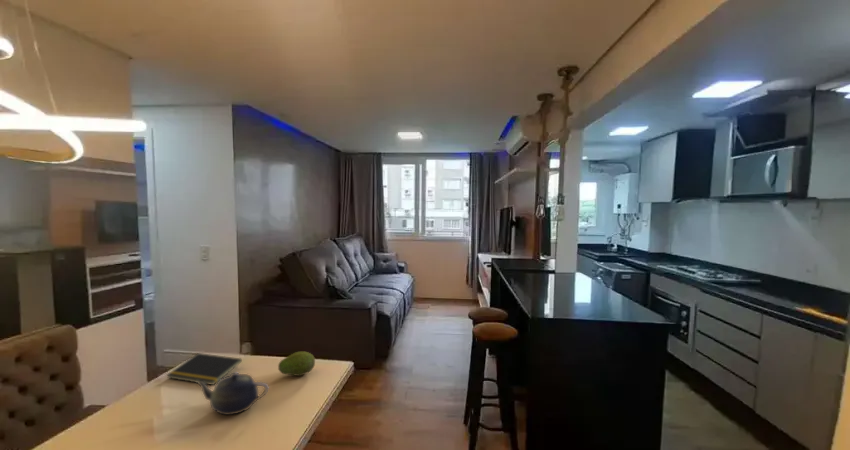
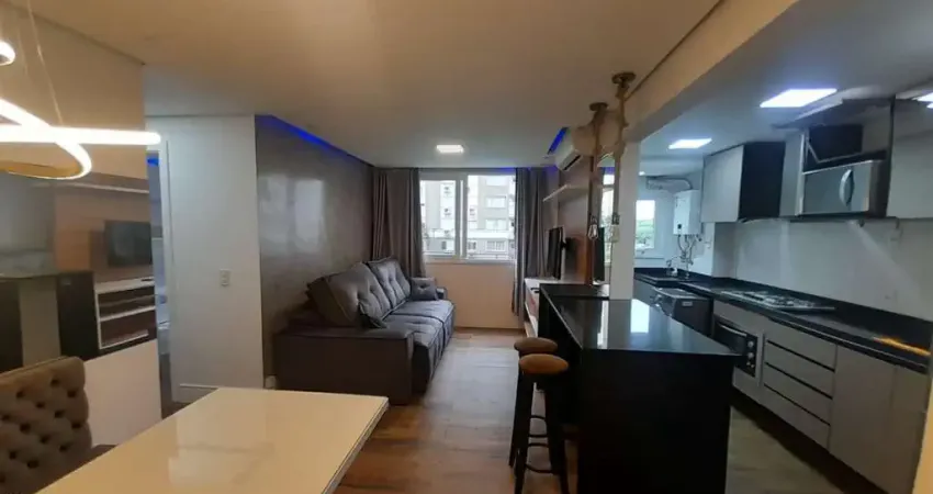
- teapot [195,372,270,416]
- notepad [166,352,243,386]
- fruit [277,351,316,377]
